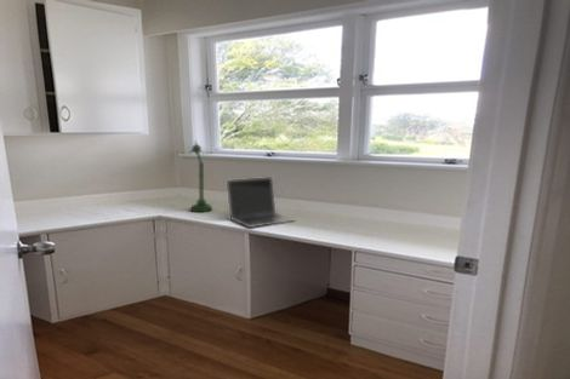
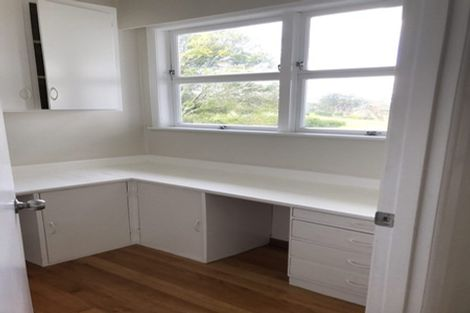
- laptop [226,176,297,229]
- desk lamp [187,138,213,213]
